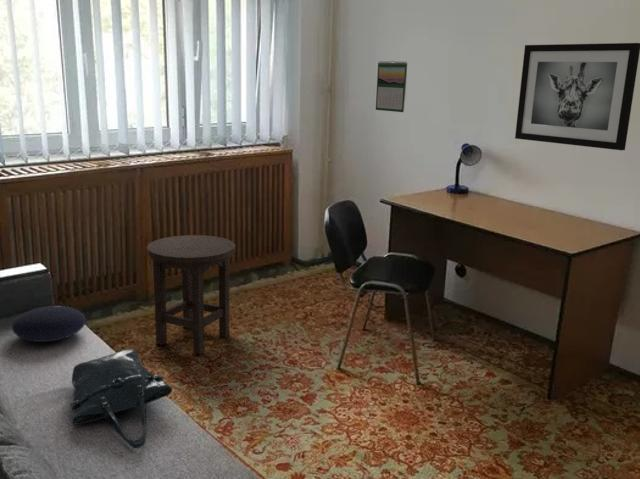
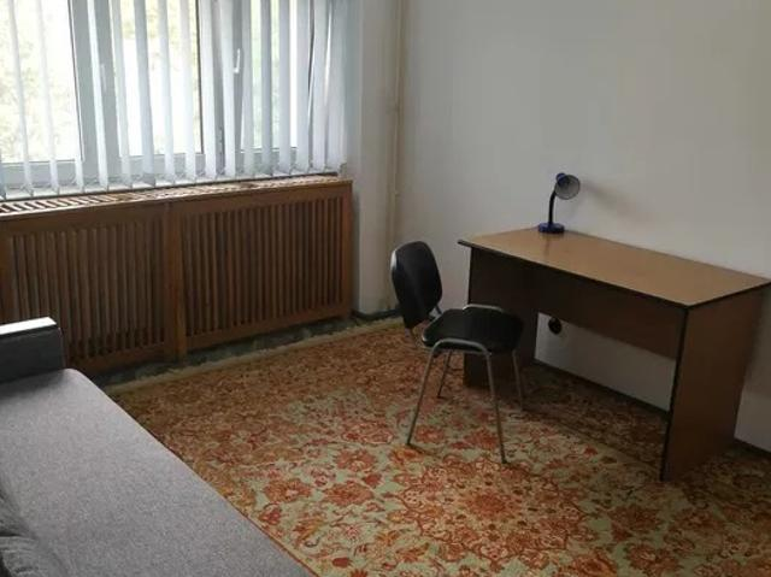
- tote bag [69,348,173,449]
- calendar [375,60,408,113]
- wall art [514,42,640,151]
- stool [146,234,236,355]
- cushion [11,305,87,343]
